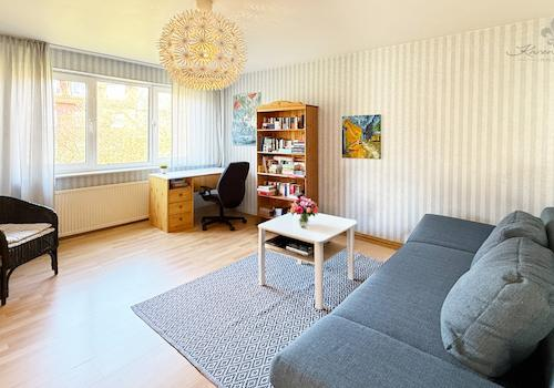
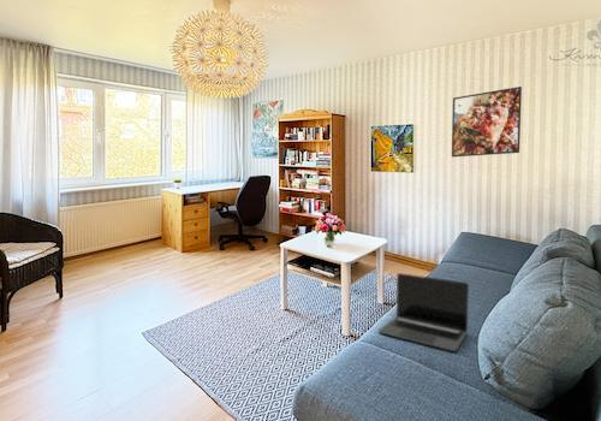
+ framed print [451,85,523,159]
+ laptop [377,272,470,352]
